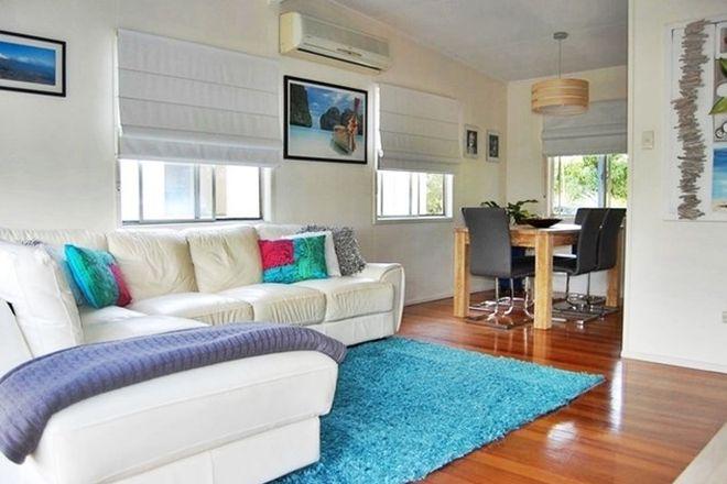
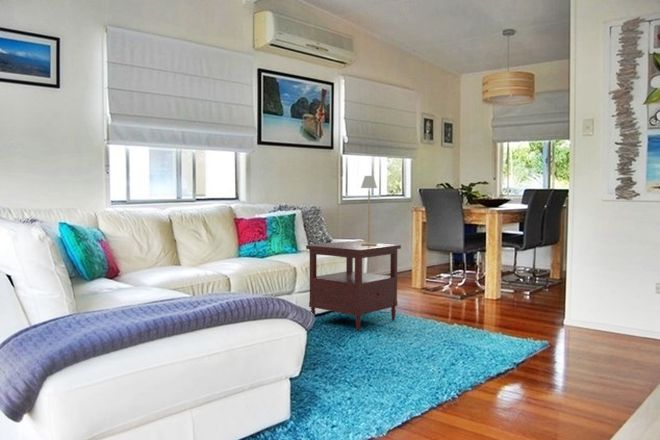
+ table lamp [360,175,378,246]
+ side table [305,240,402,332]
